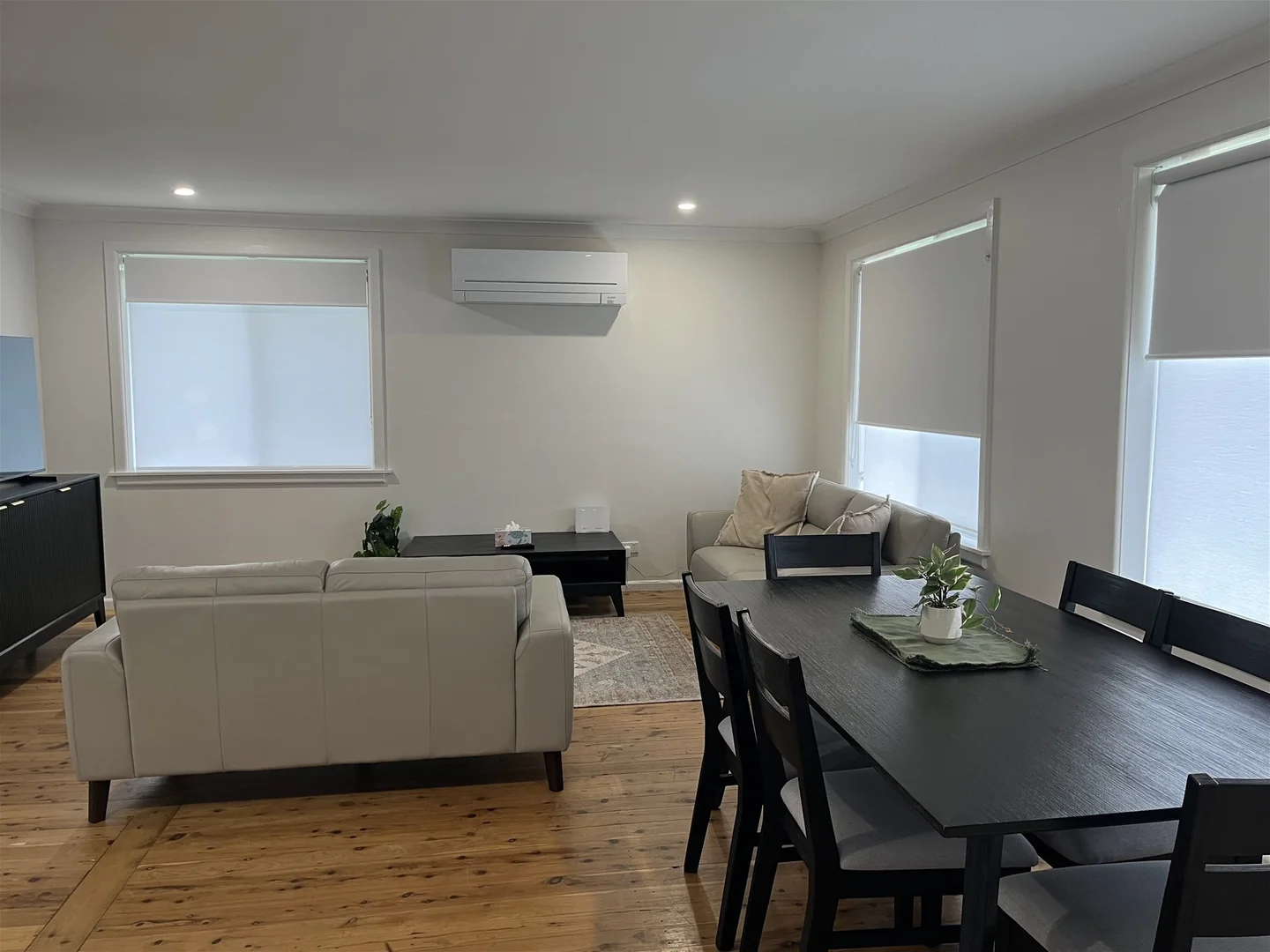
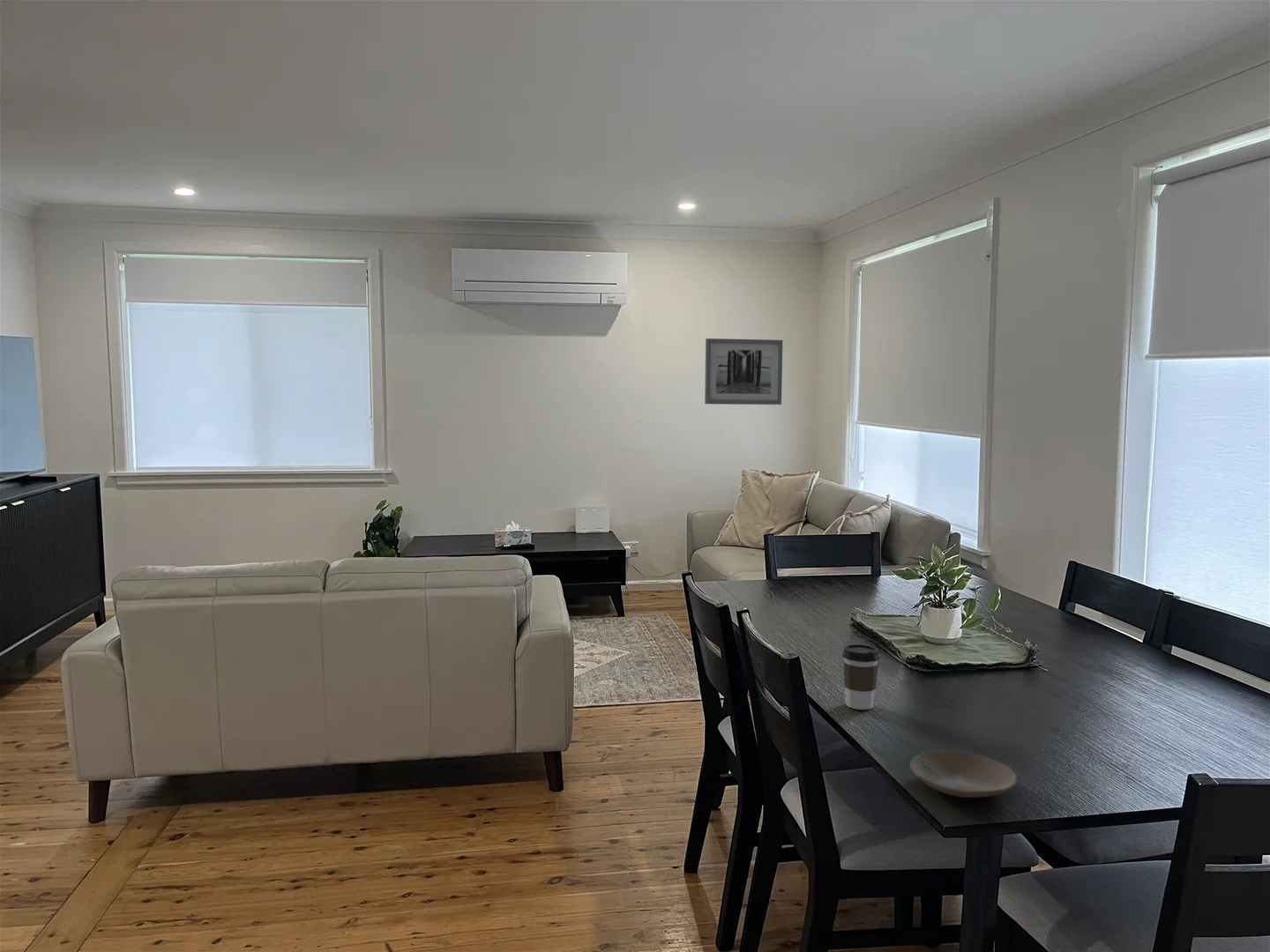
+ wall art [704,338,783,405]
+ coffee cup [841,643,880,710]
+ plate [909,750,1018,799]
